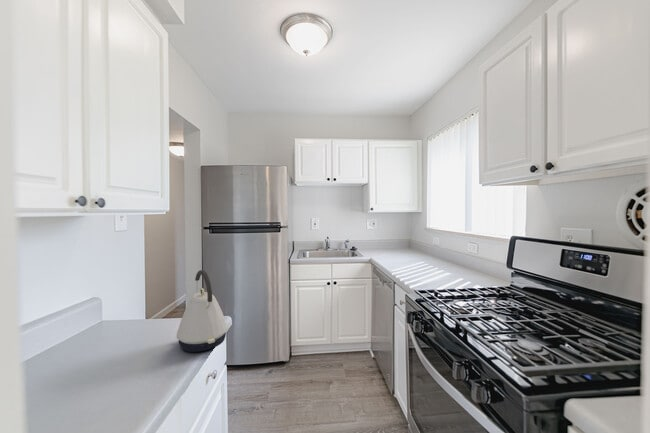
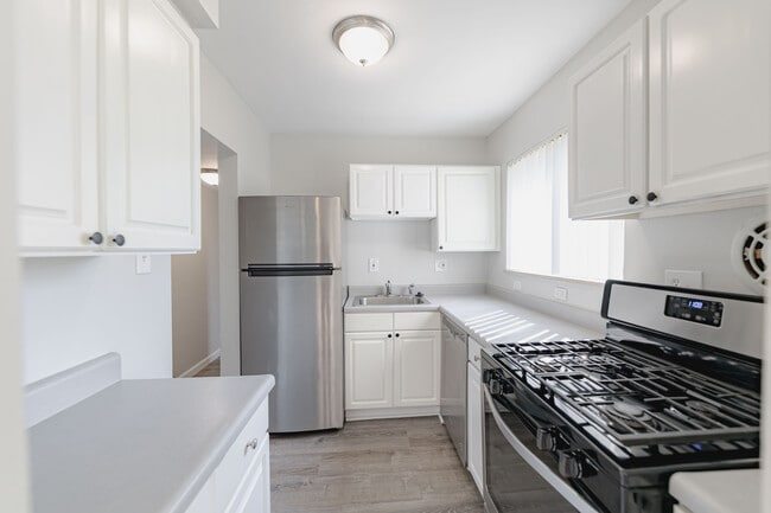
- kettle [176,269,229,353]
